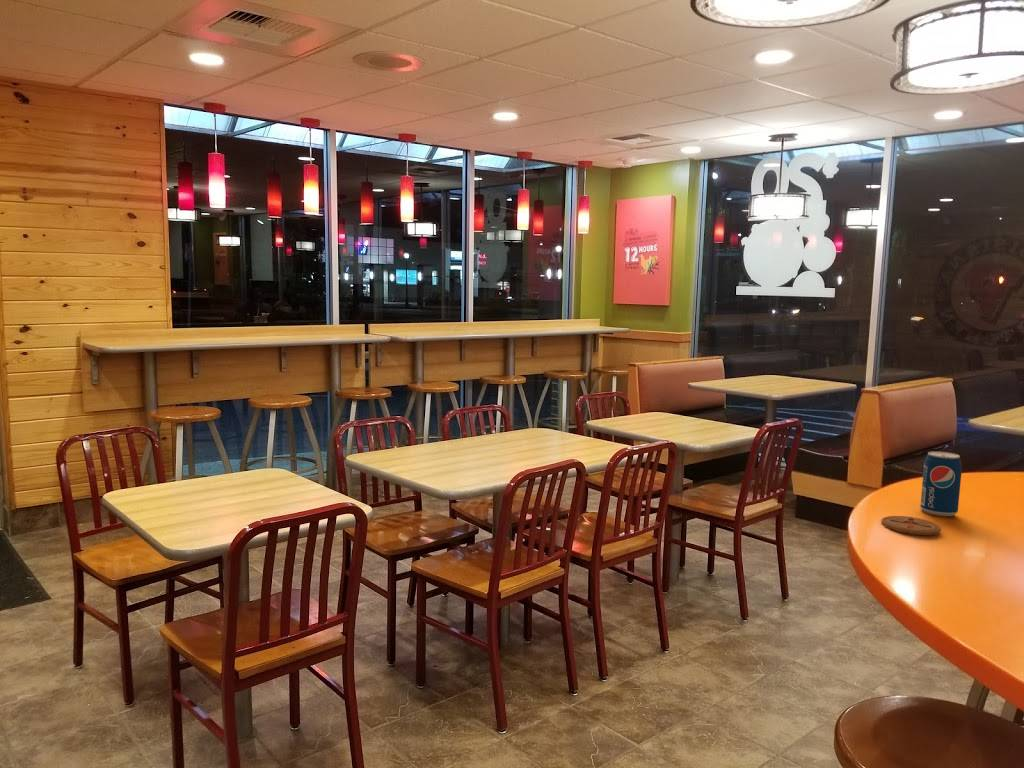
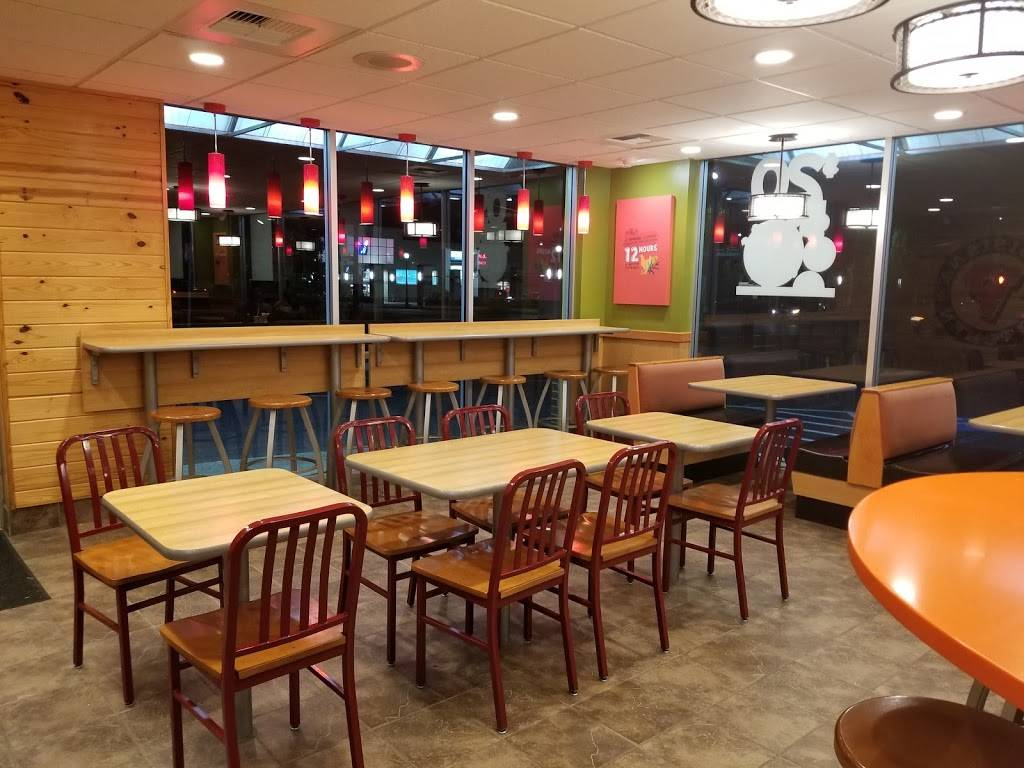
- coaster [880,515,942,536]
- beverage can [919,450,963,517]
